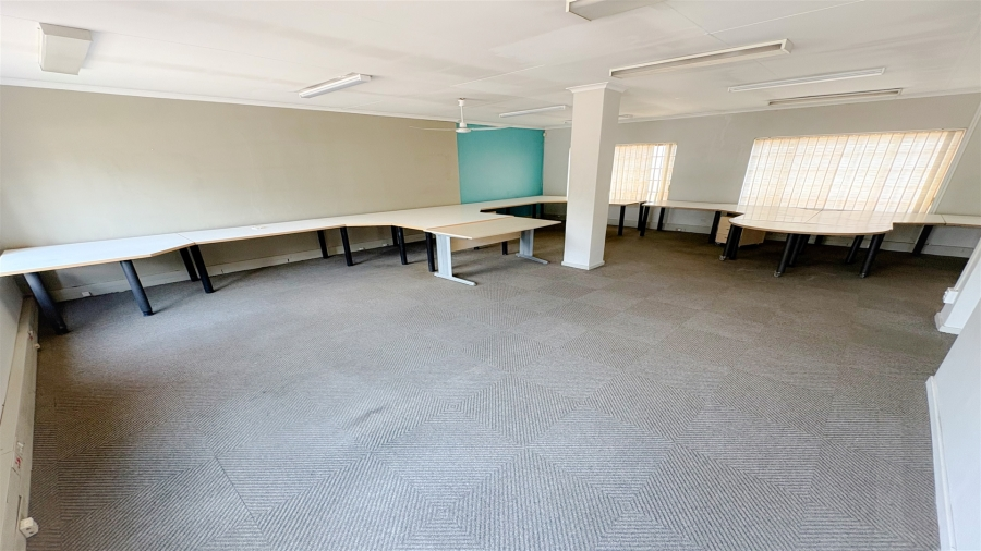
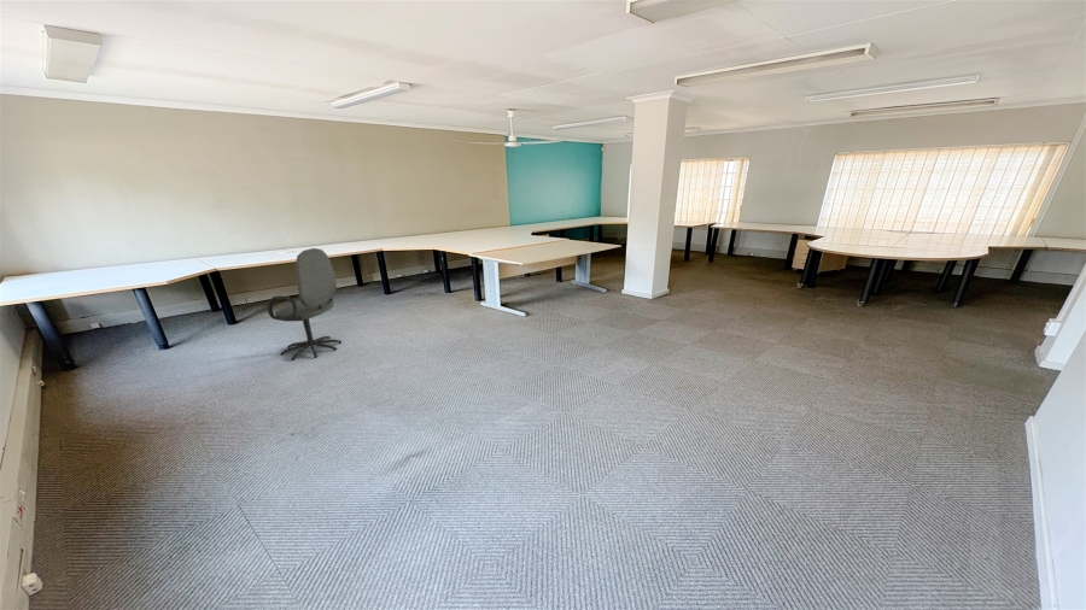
+ office chair [267,247,343,362]
